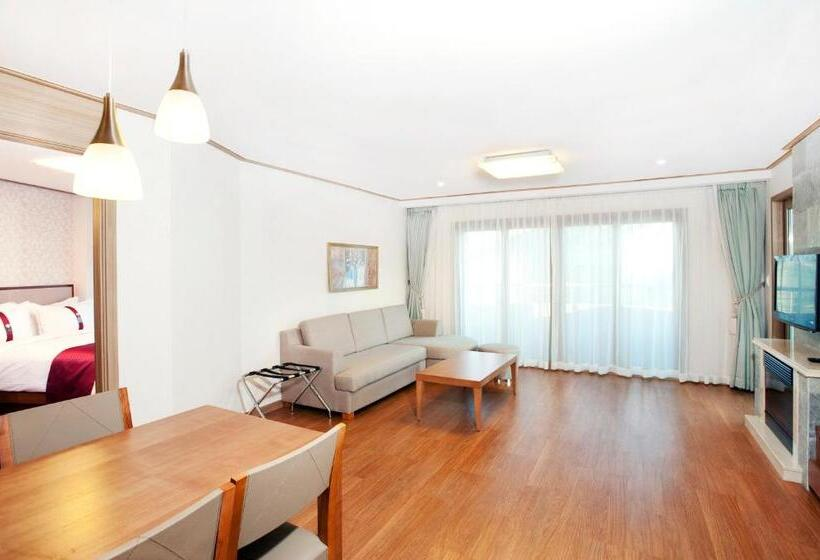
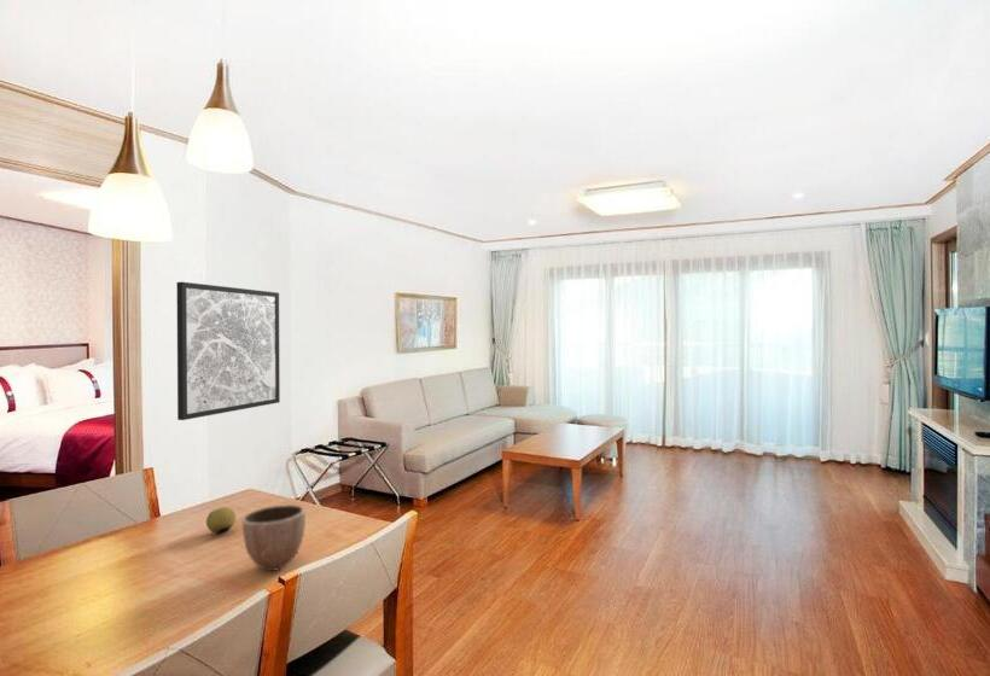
+ fruit [205,506,237,535]
+ decorative bowl [241,503,307,572]
+ wall art [176,281,281,421]
